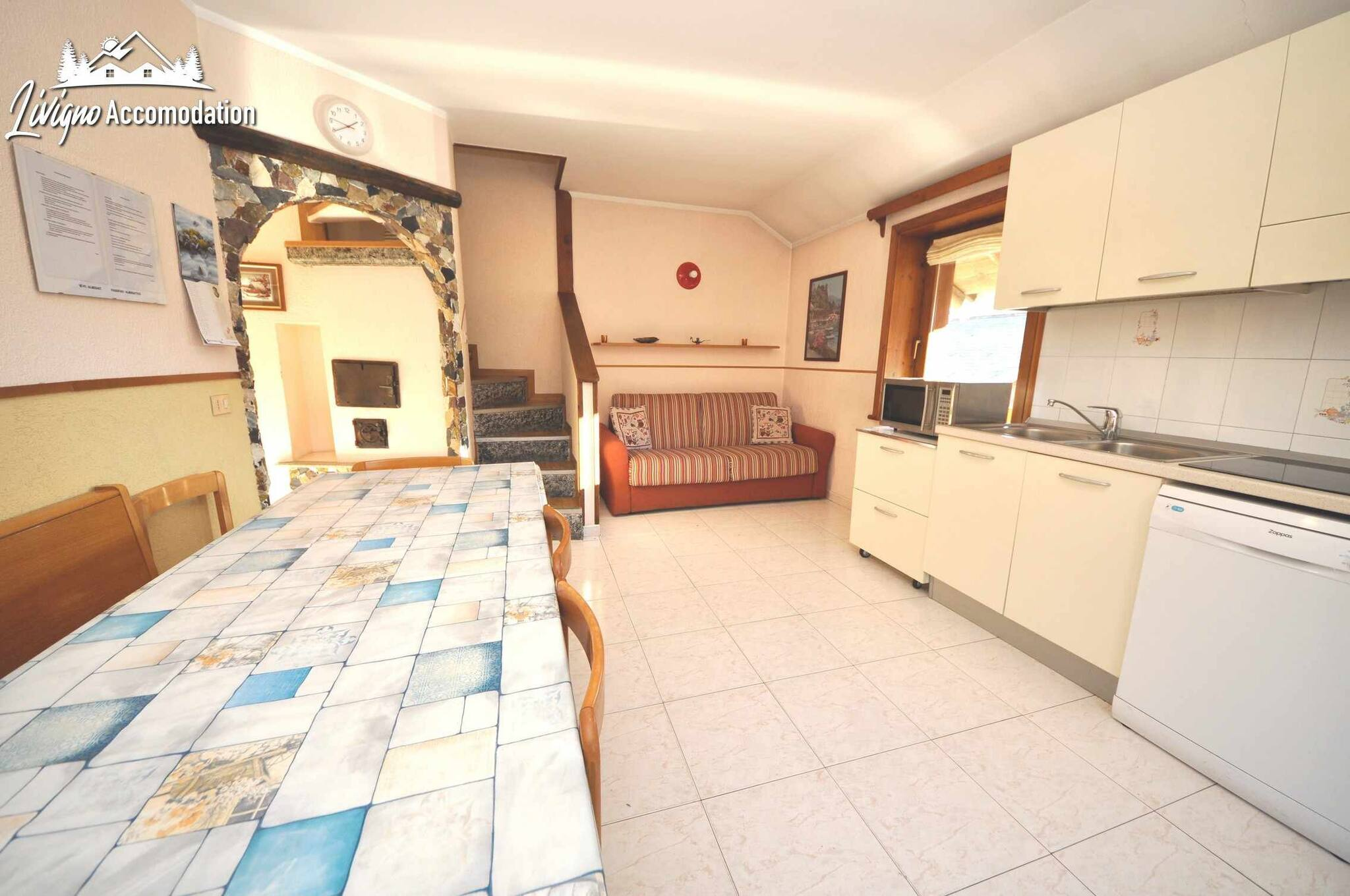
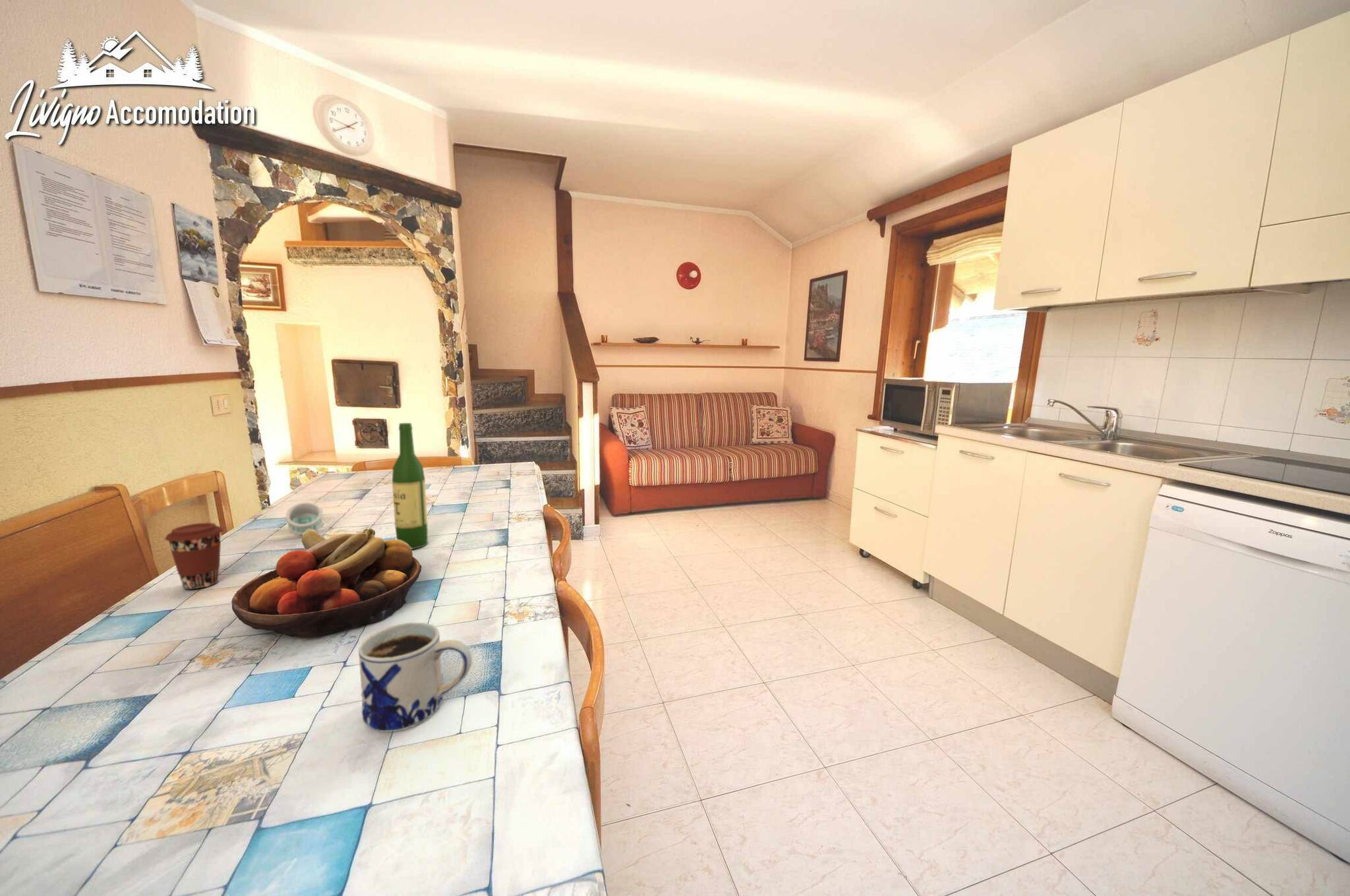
+ mug [358,622,473,733]
+ fruit bowl [231,528,423,638]
+ coffee cup [164,522,224,590]
+ napkin ring [285,501,324,536]
+ wine bottle [392,422,428,550]
